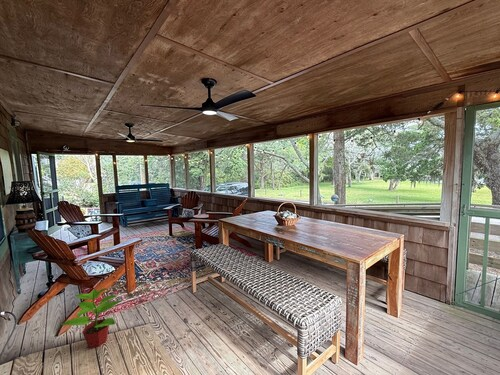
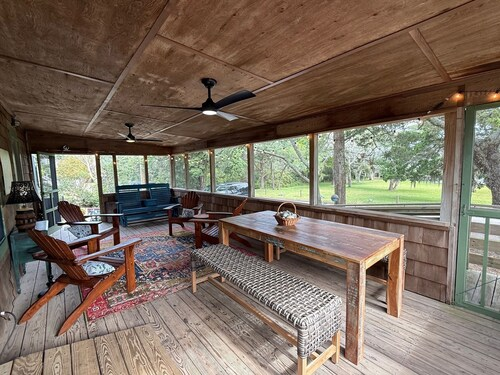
- potted plant [60,285,122,349]
